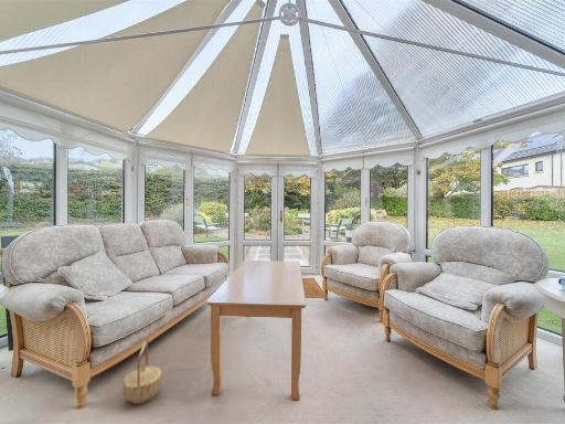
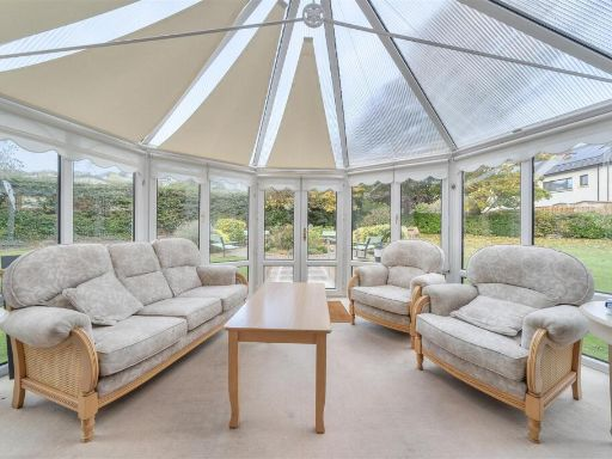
- basket [121,338,163,405]
